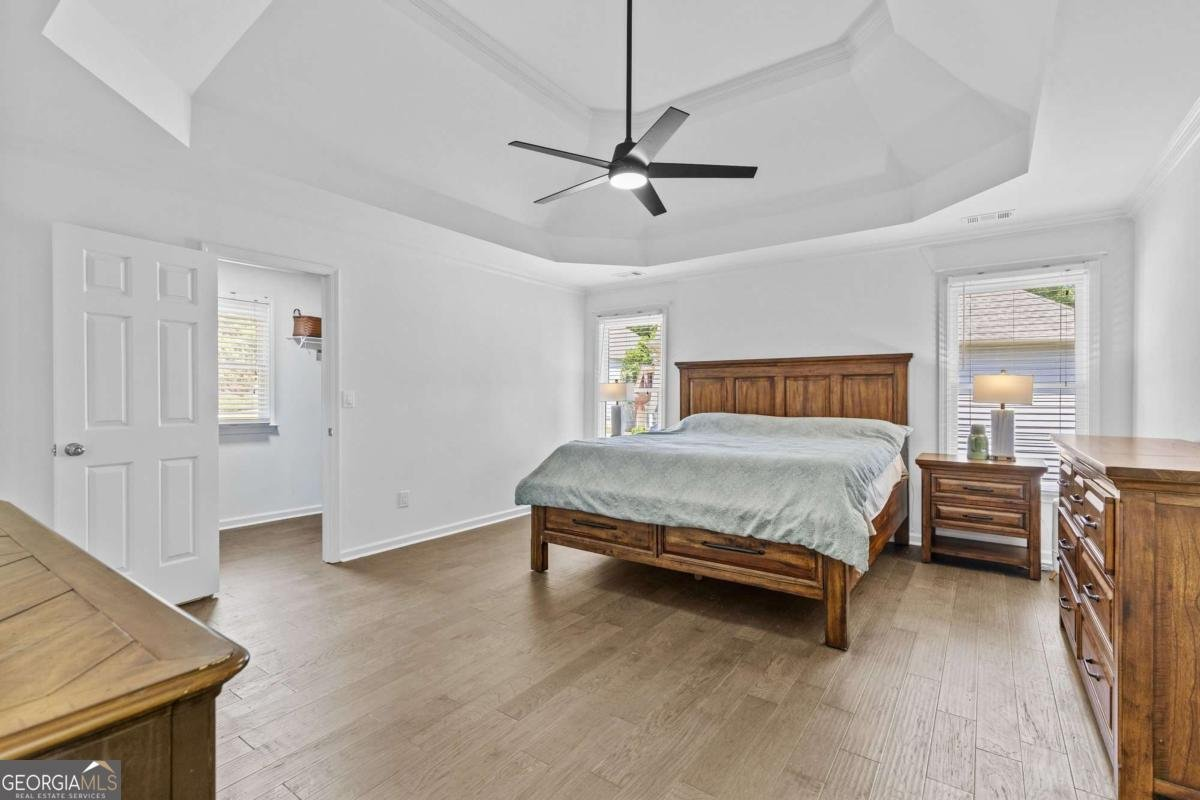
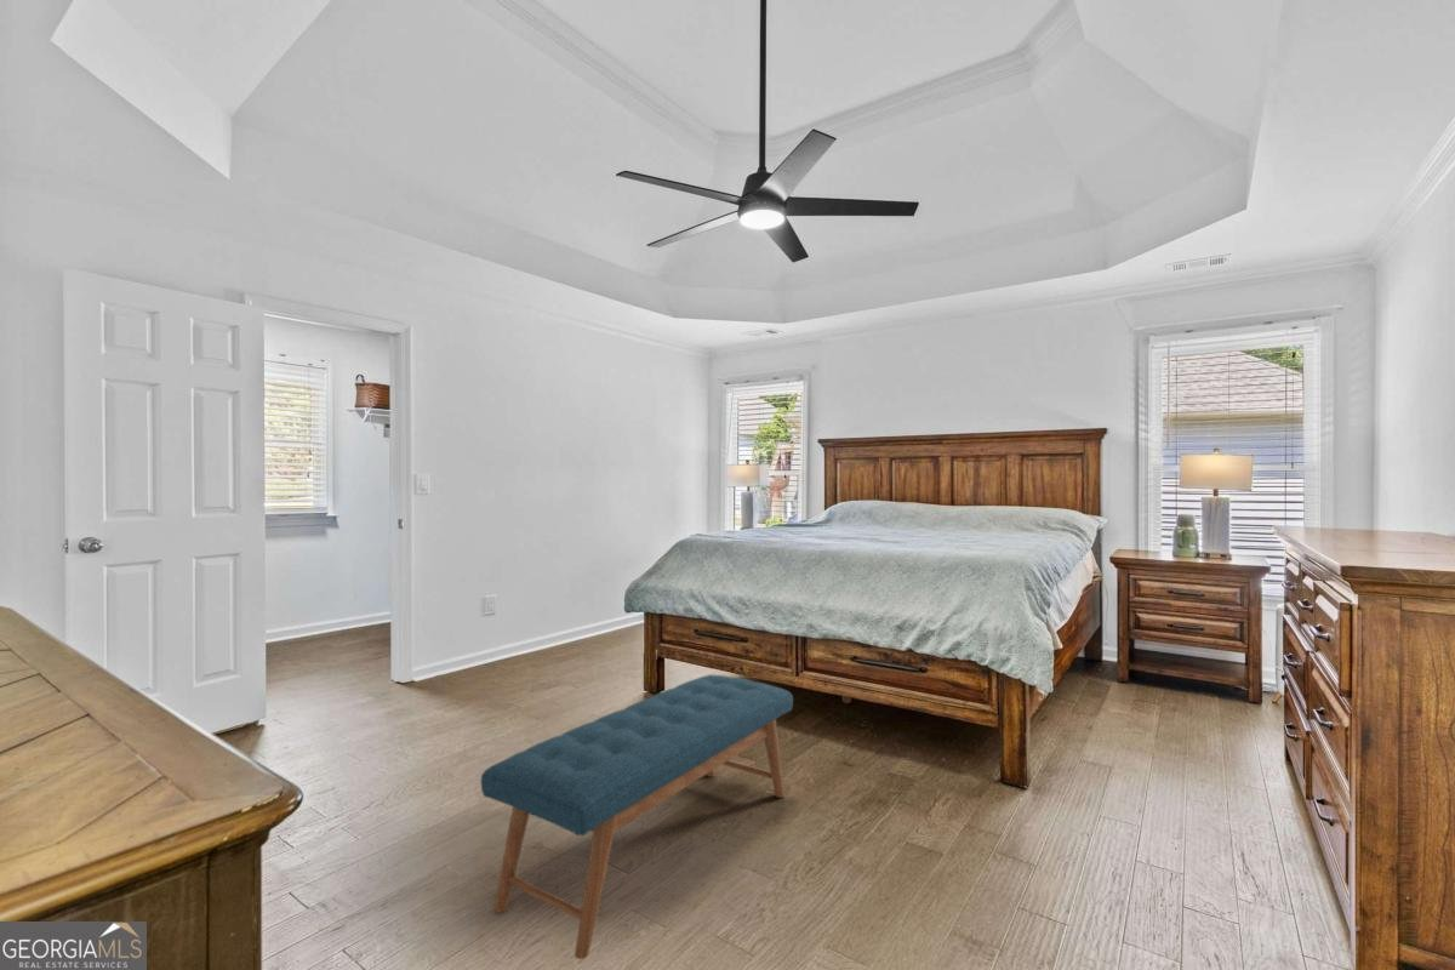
+ bench [480,673,794,960]
